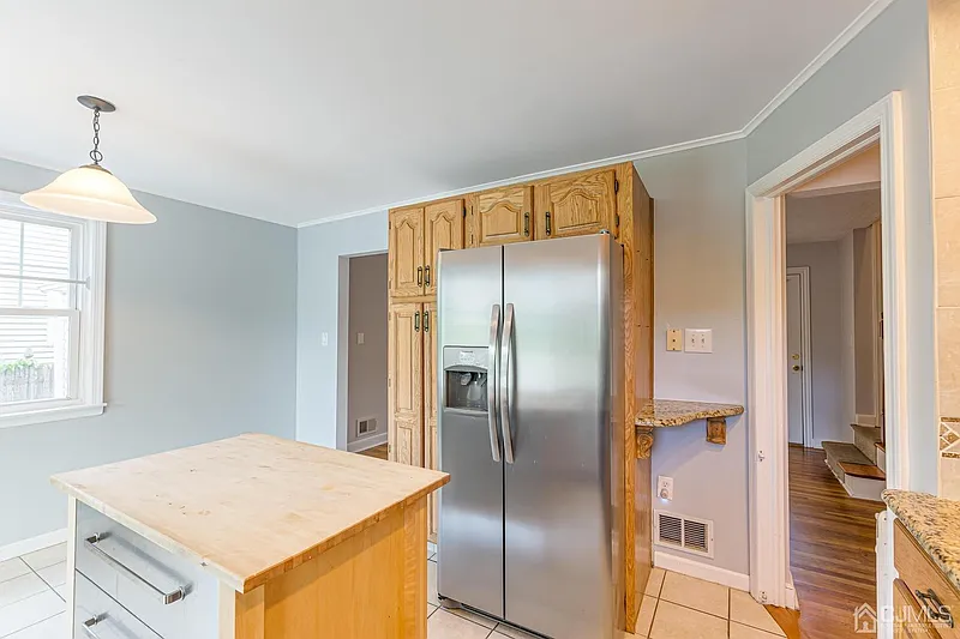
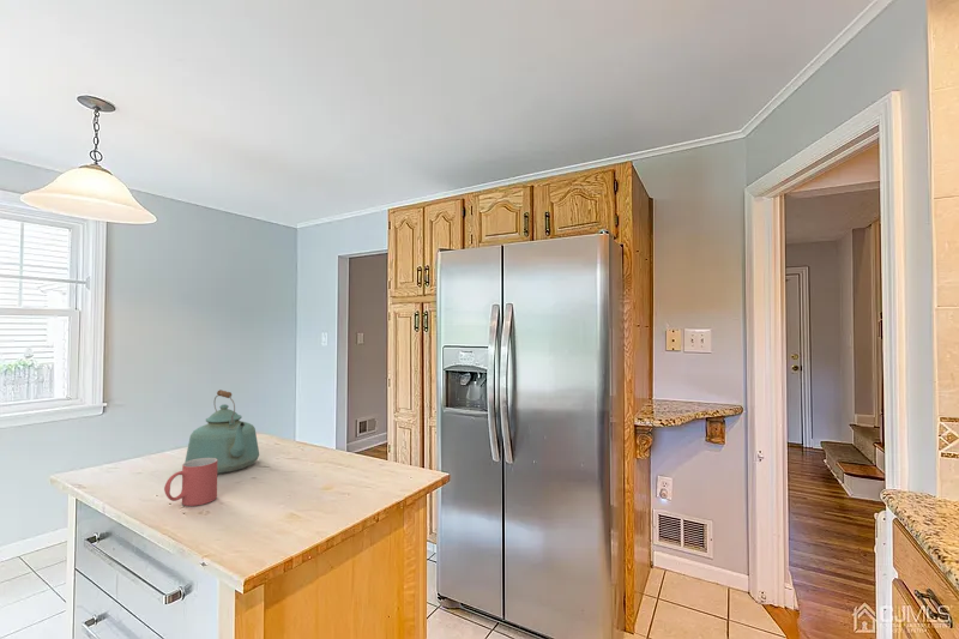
+ kettle [185,388,260,475]
+ mug [163,458,218,507]
